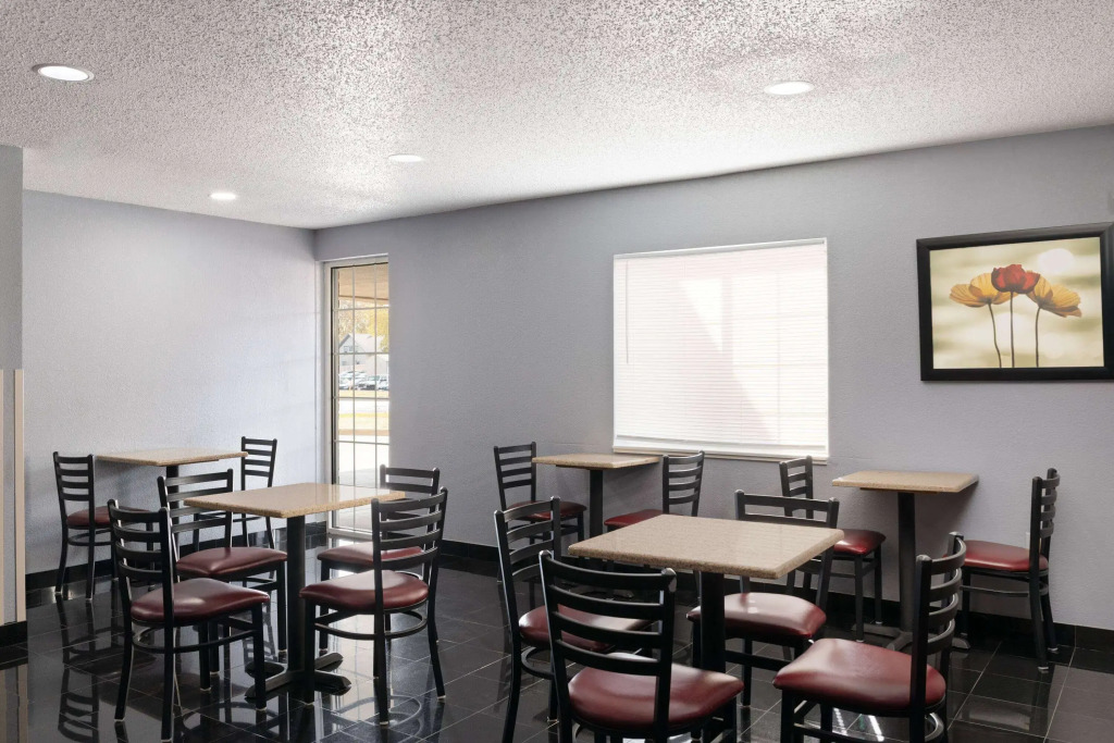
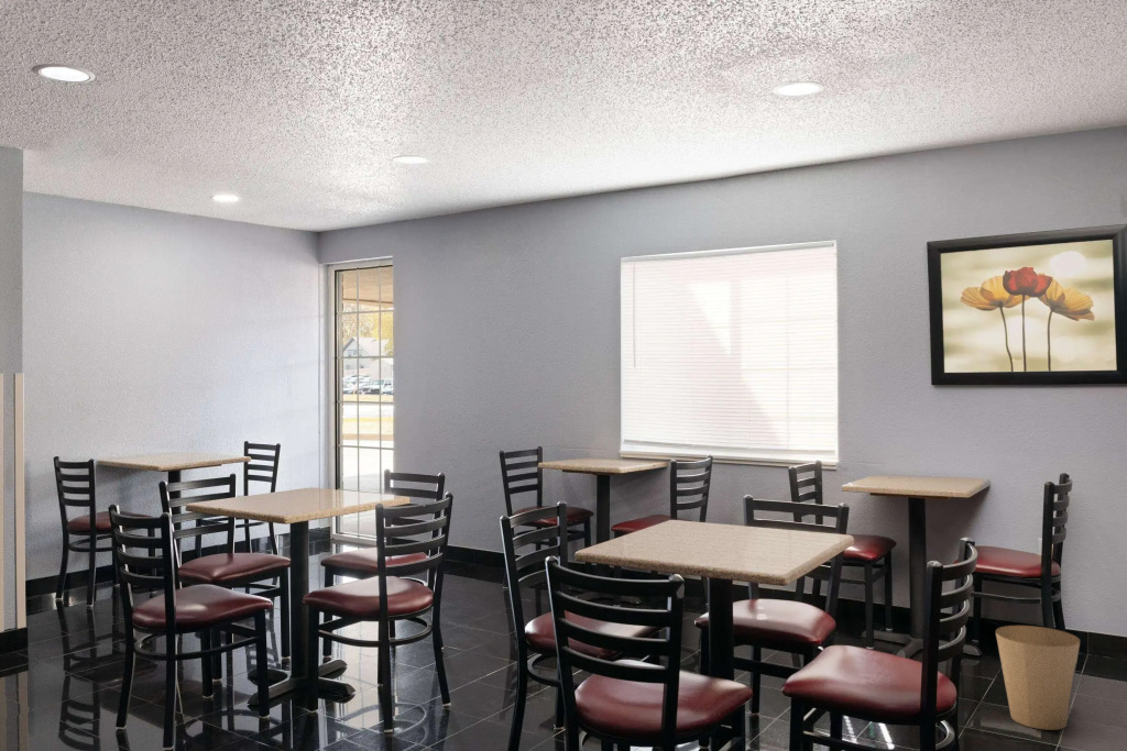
+ trash can [995,625,1081,731]
